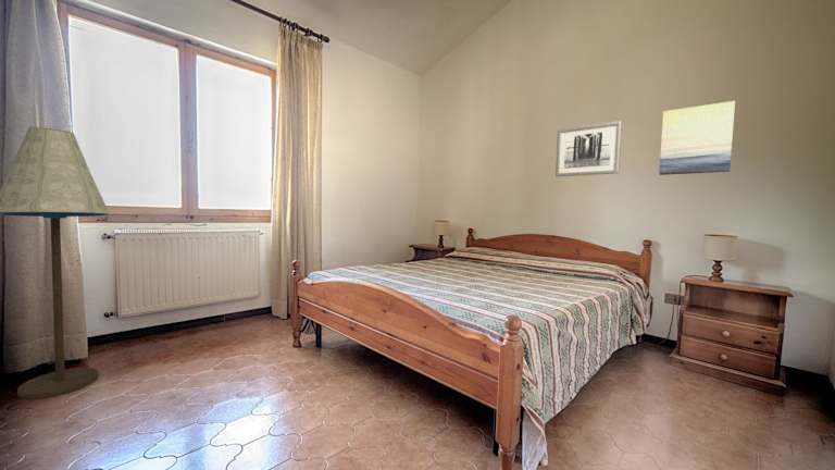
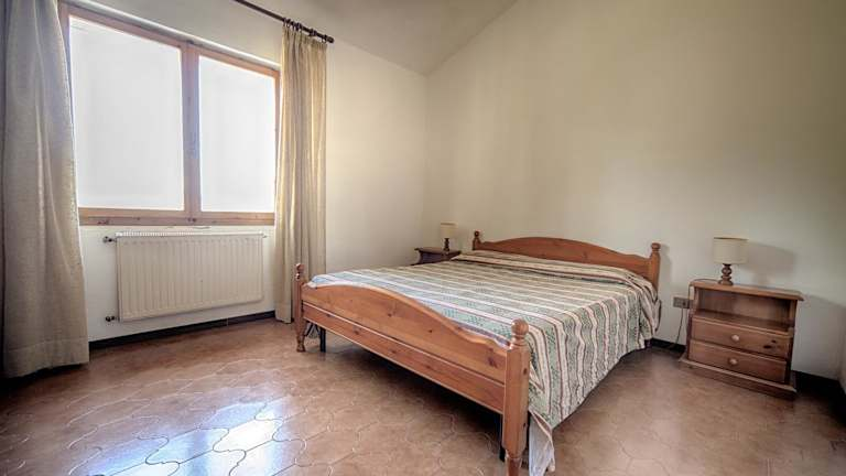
- wall art [658,100,736,176]
- floor lamp [0,125,111,400]
- wall art [554,120,623,177]
